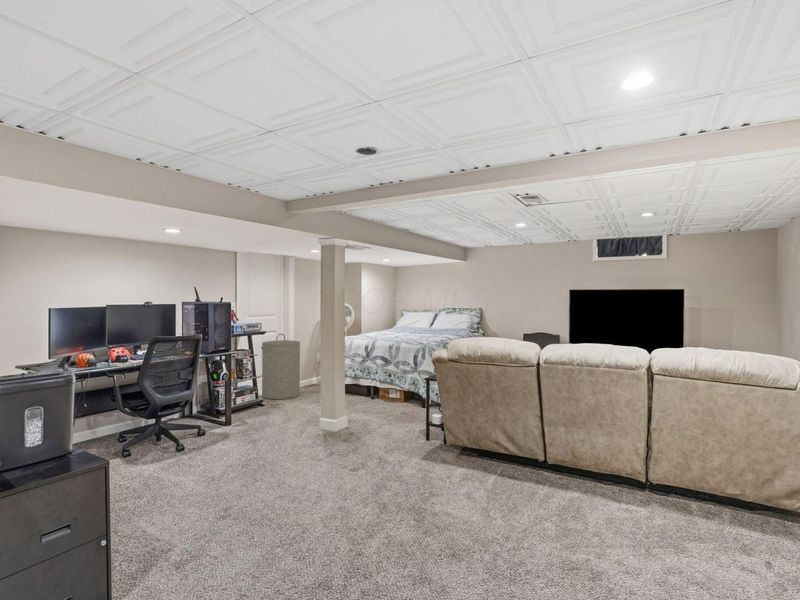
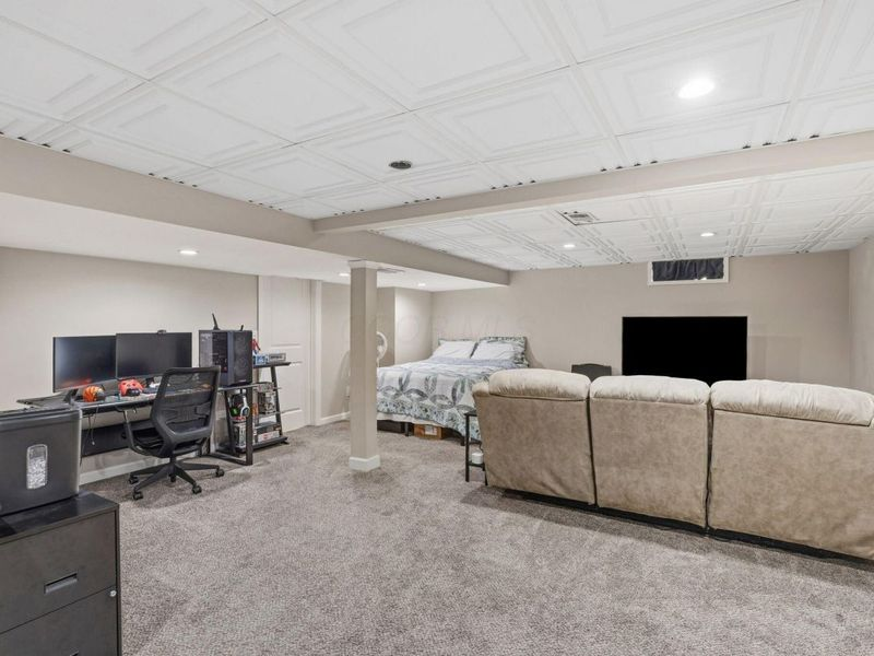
- laundry hamper [260,333,301,400]
